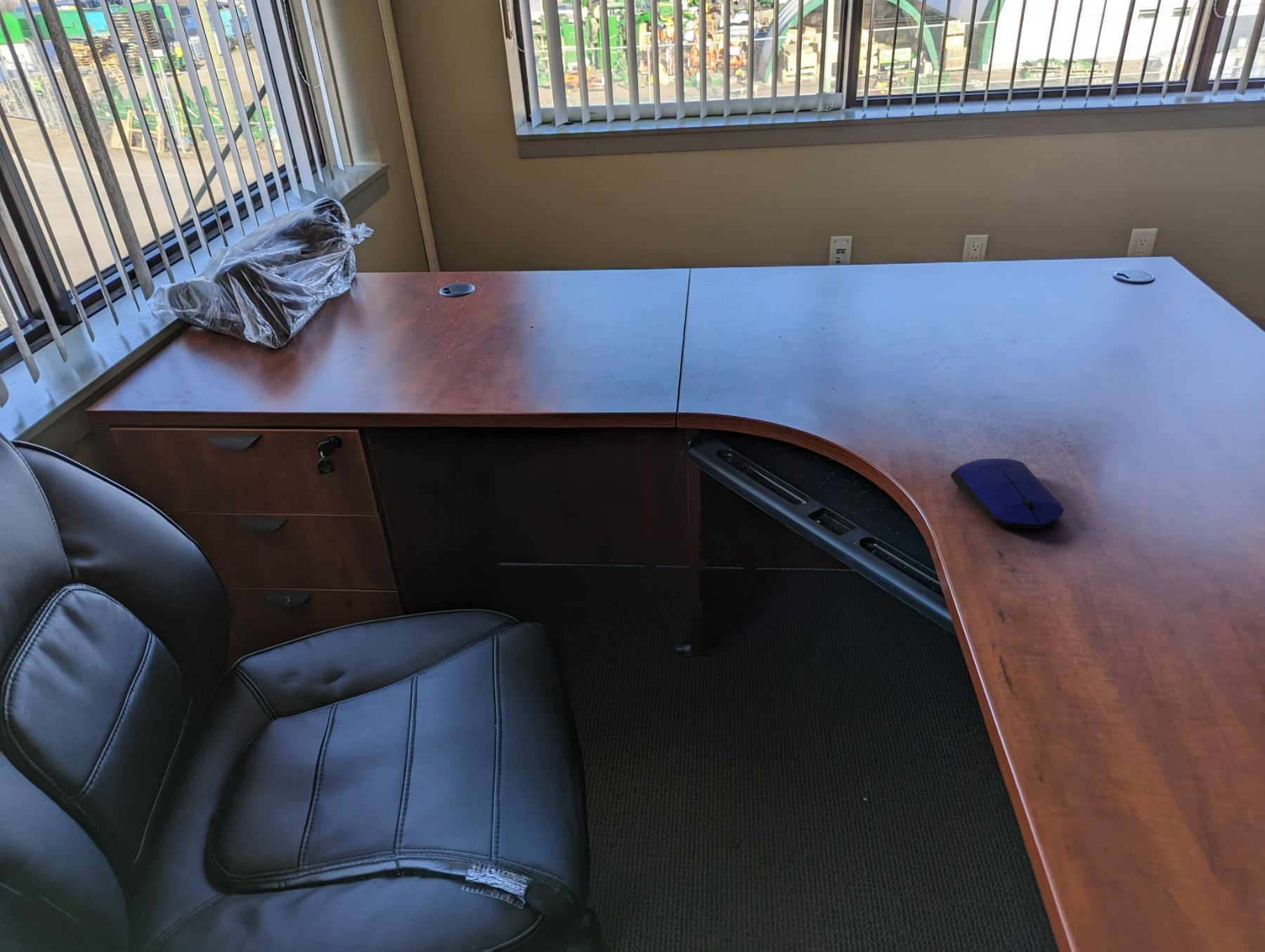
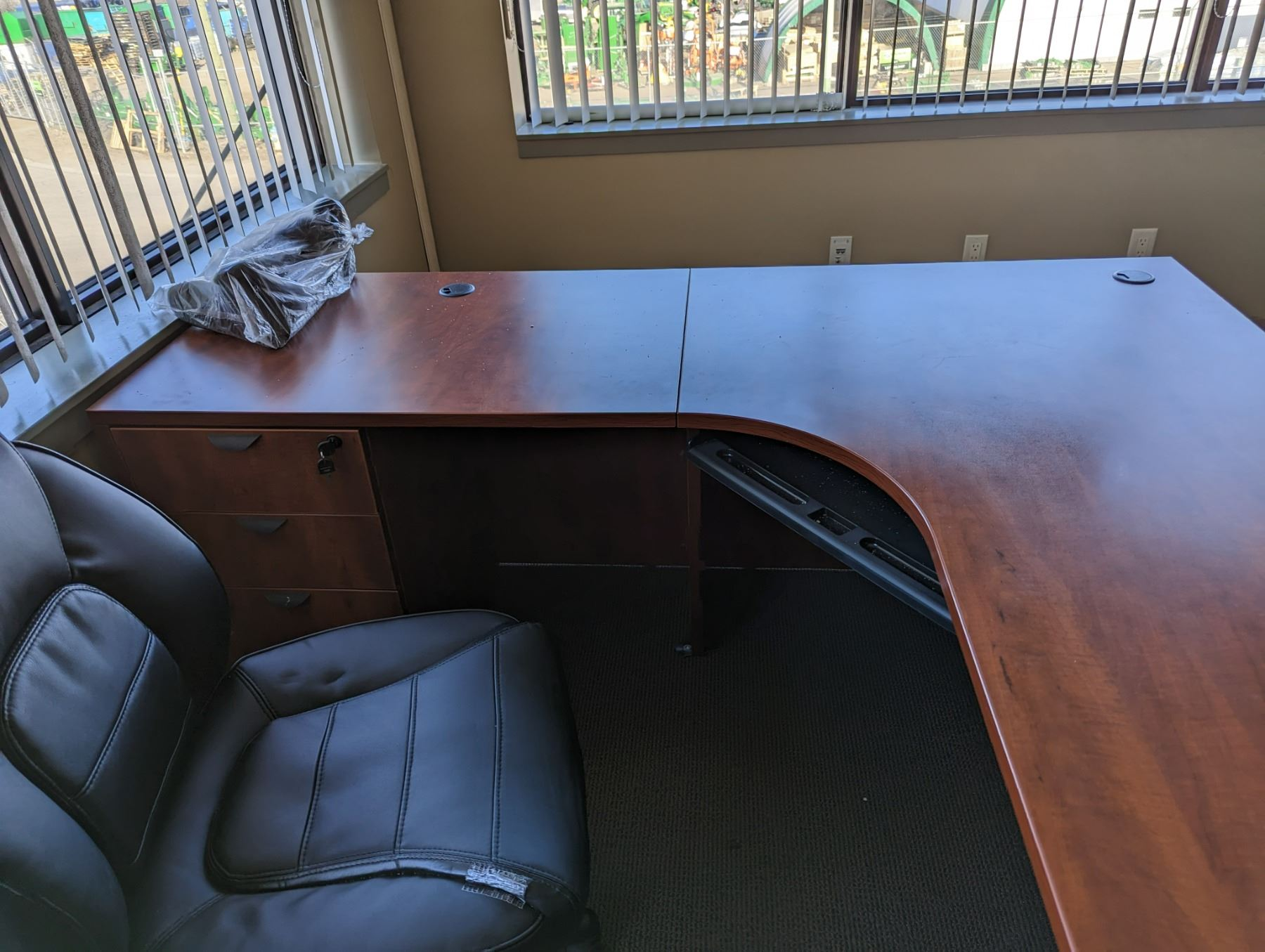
- computer mouse [950,458,1064,530]
